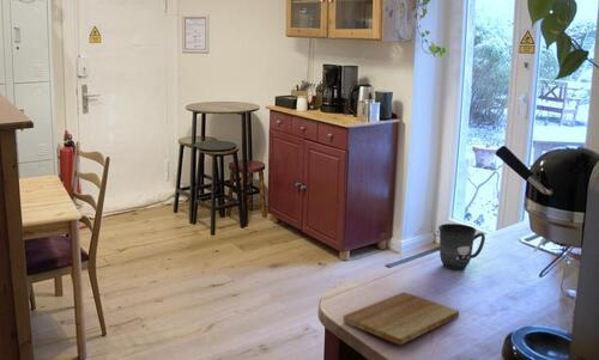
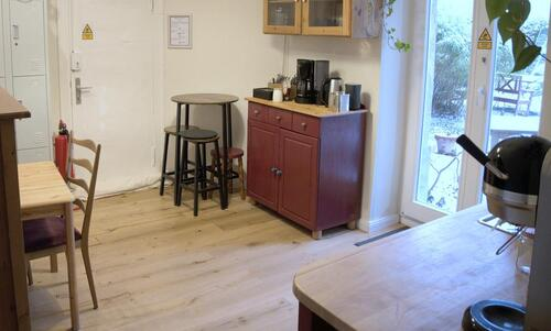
- mug [437,222,486,270]
- cutting board [343,292,460,346]
